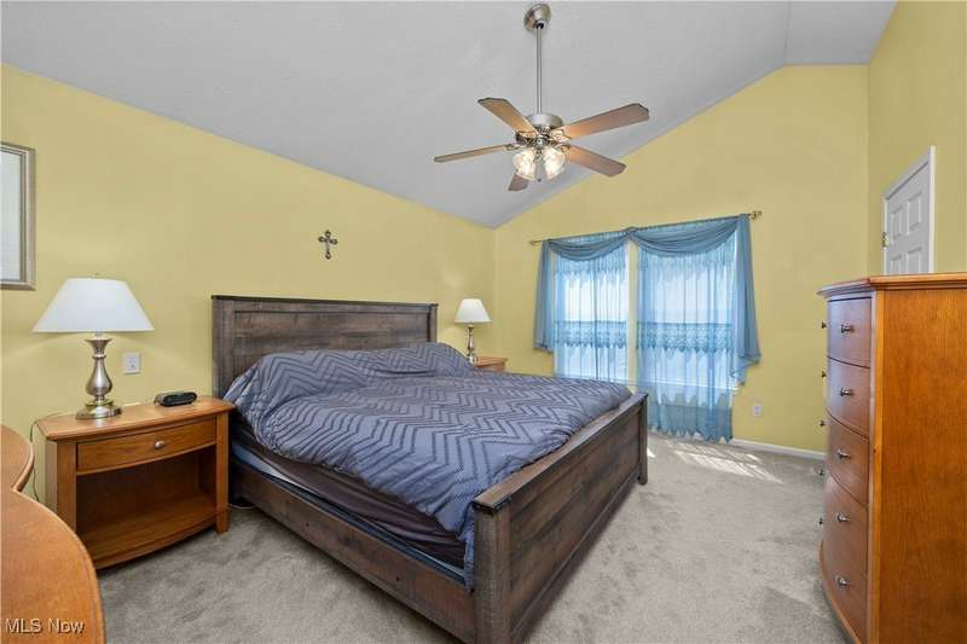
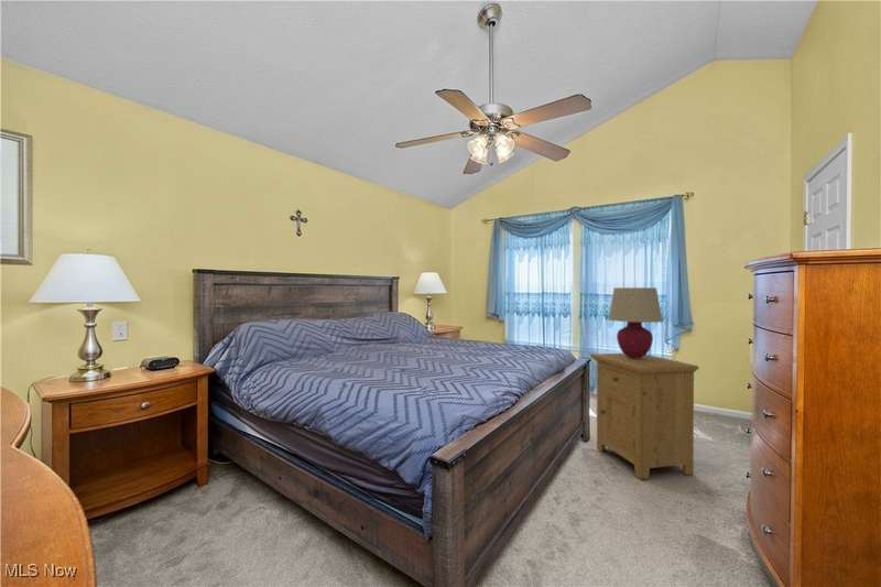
+ table lamp [607,286,664,358]
+ nightstand [589,352,699,480]
